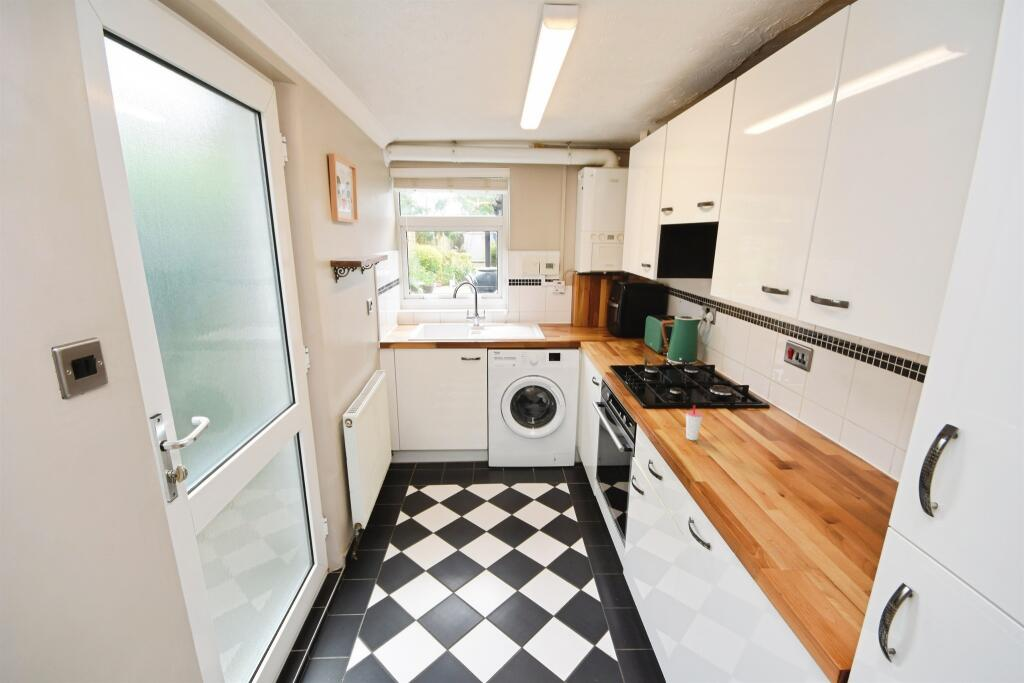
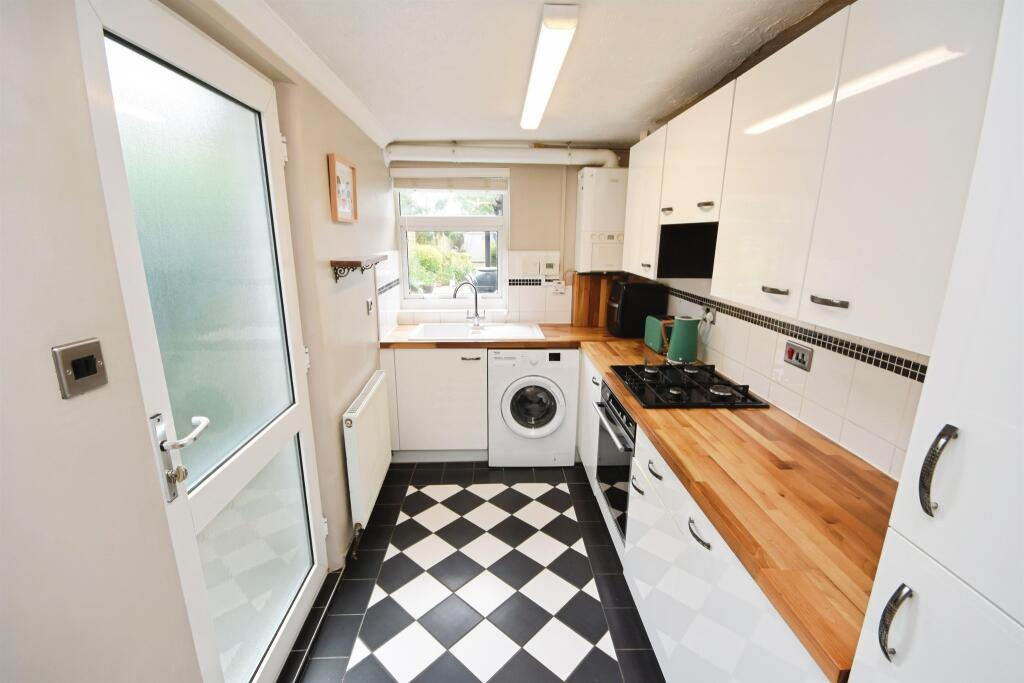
- cup [685,404,704,441]
